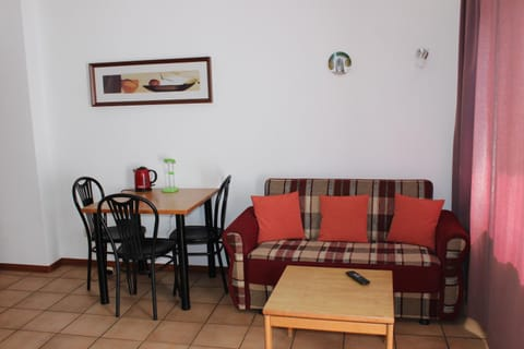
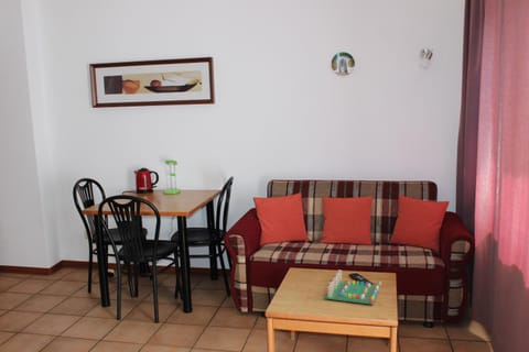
+ board game [324,268,382,306]
